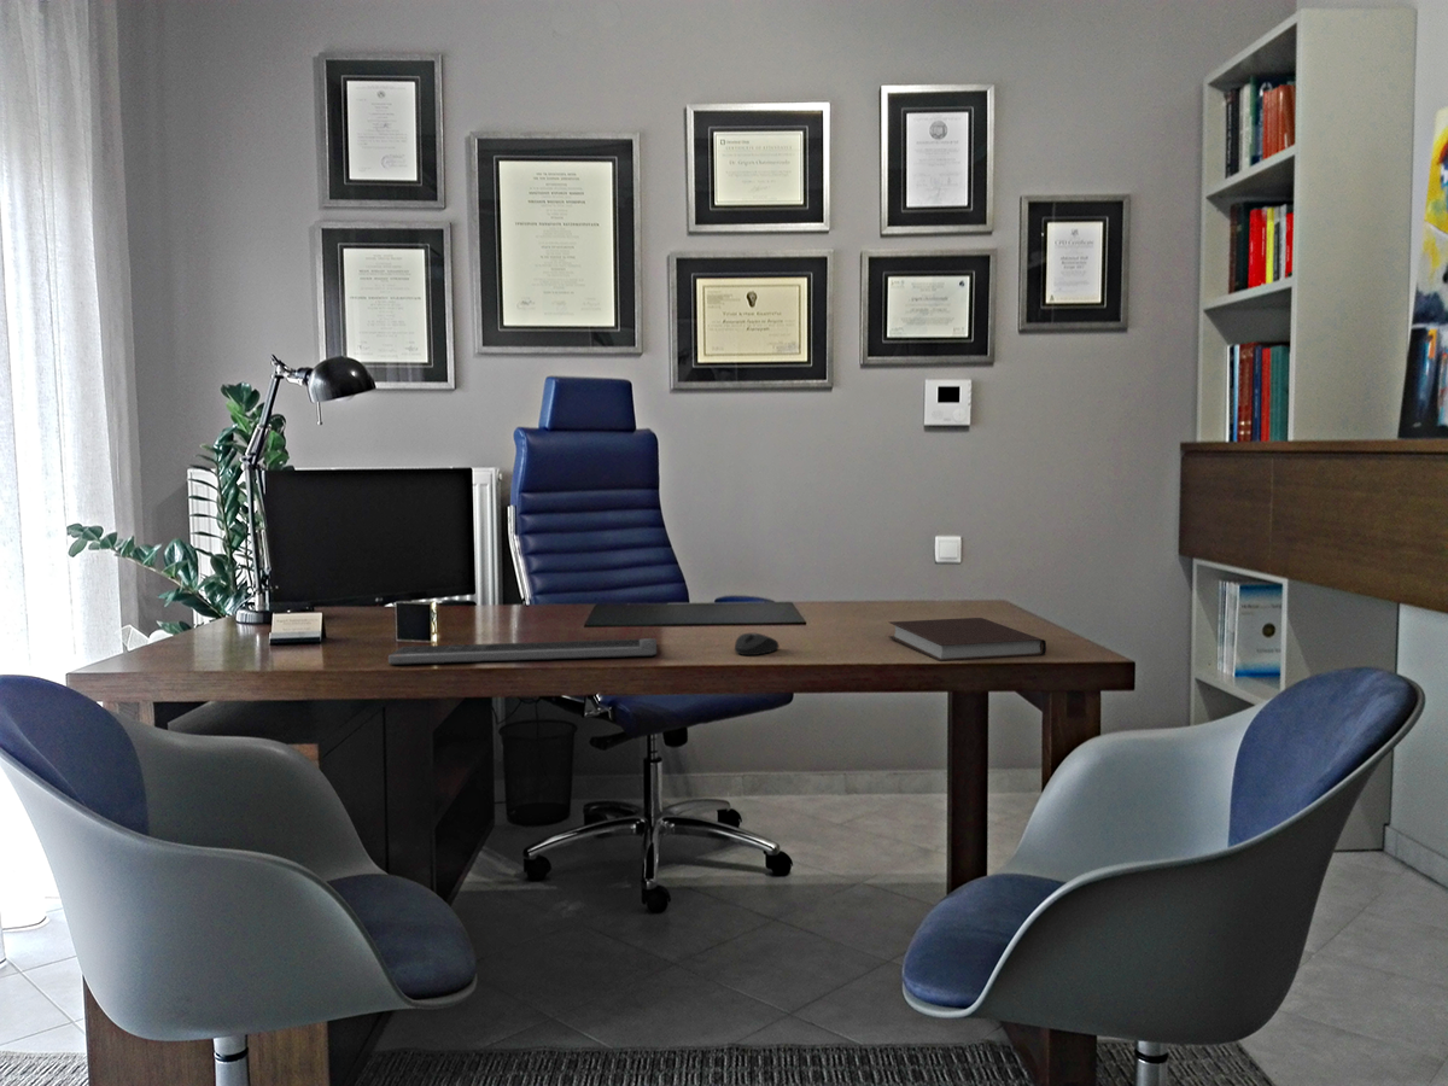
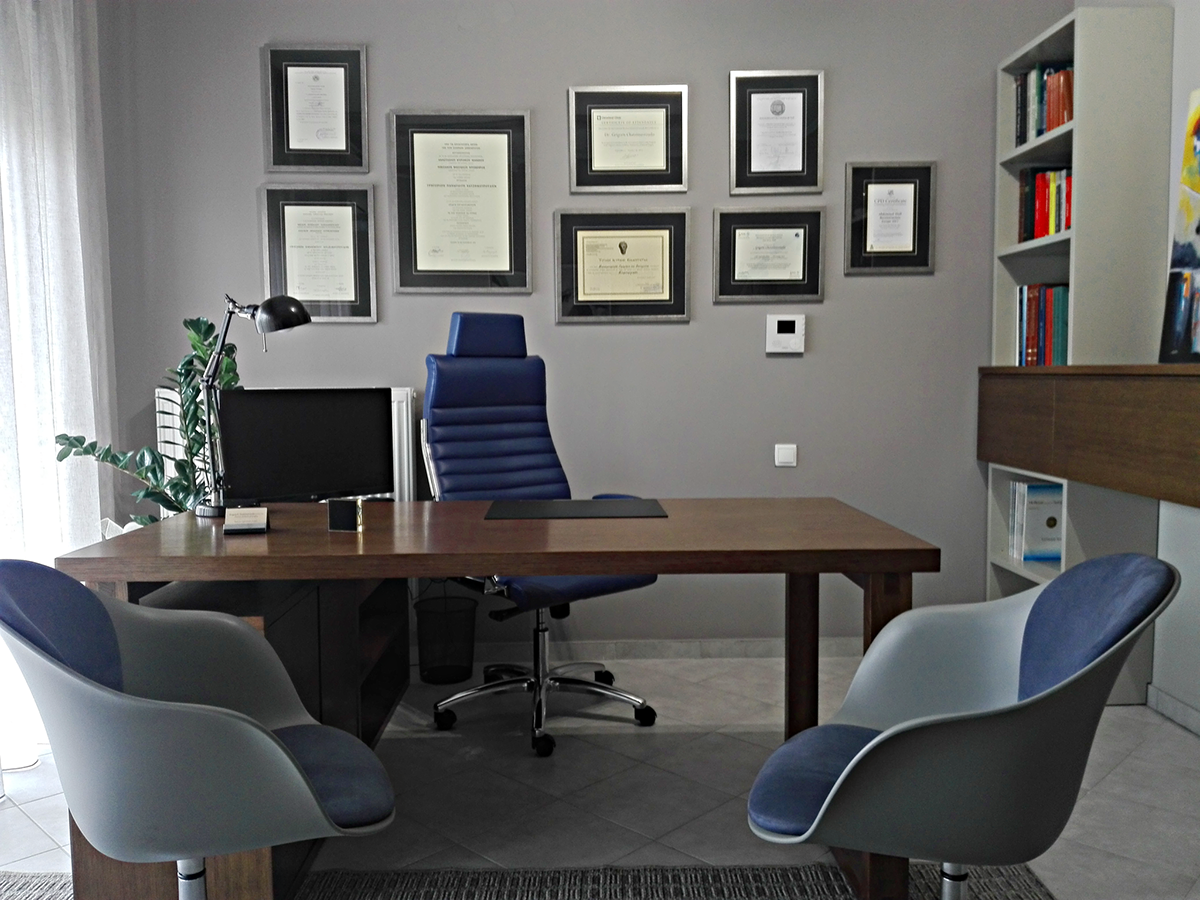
- mouse [734,632,781,656]
- computer keyboard [387,637,658,666]
- notebook [887,617,1047,662]
